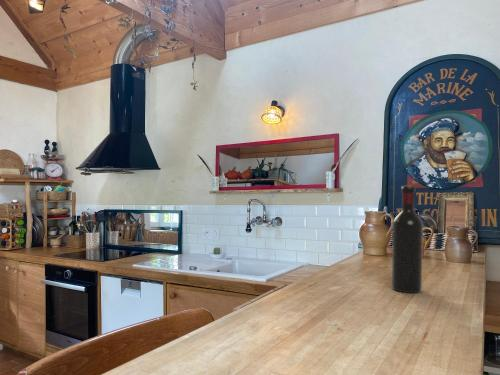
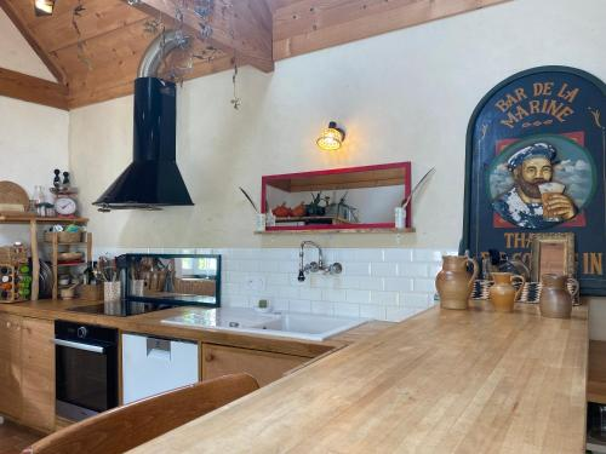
- wine bottle [391,184,424,294]
